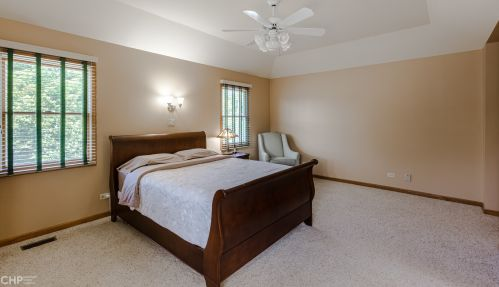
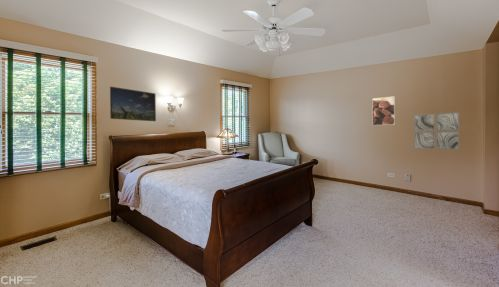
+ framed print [109,86,157,122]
+ wall art [413,111,460,150]
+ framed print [371,95,396,126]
